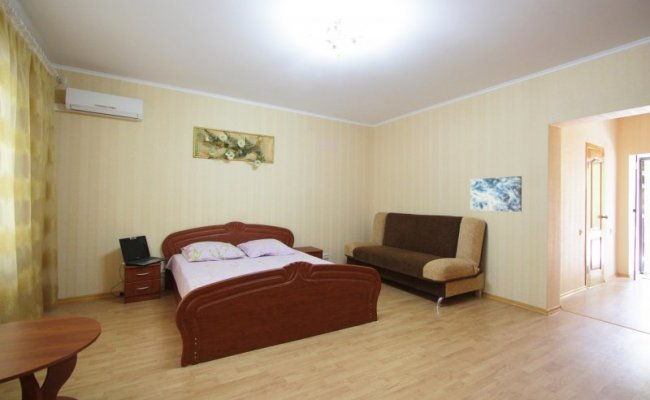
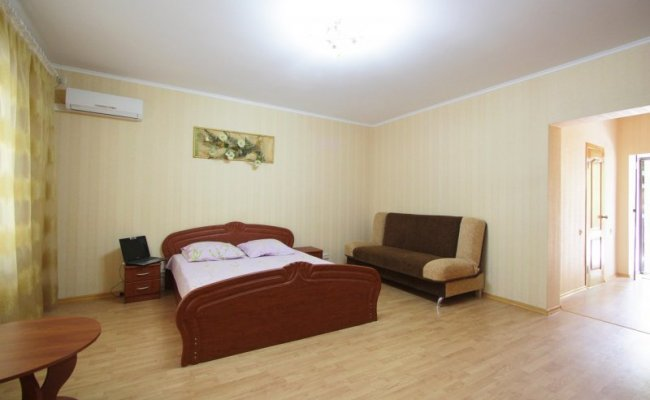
- wall art [469,175,523,213]
